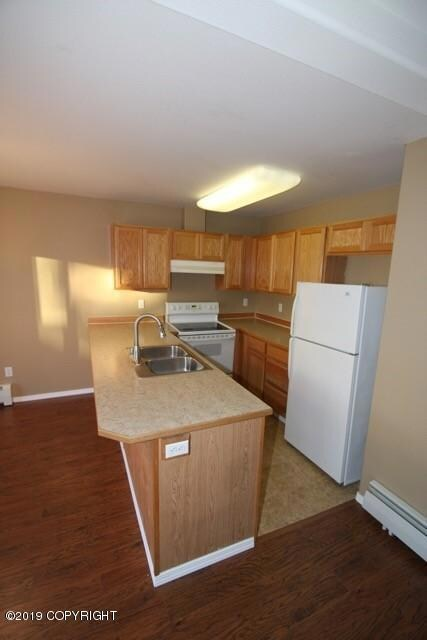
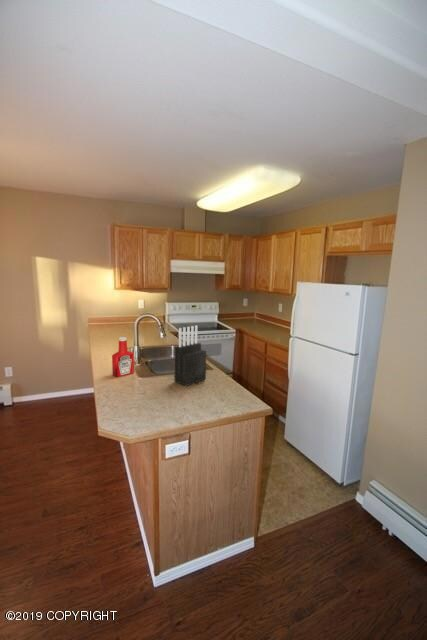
+ soap bottle [111,336,135,378]
+ knife block [174,325,207,387]
